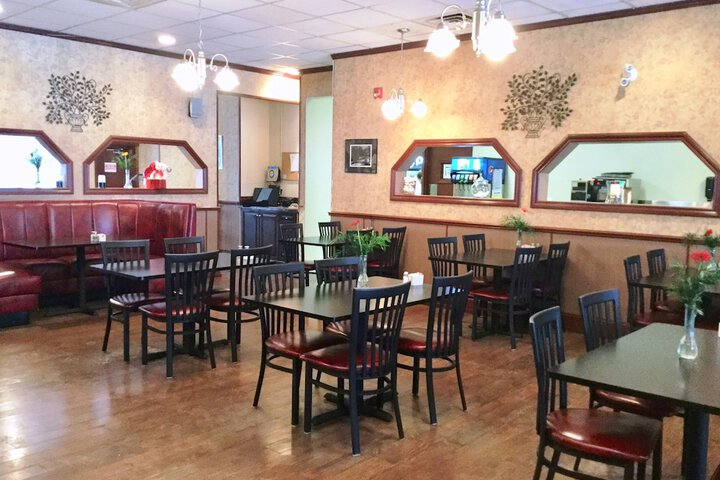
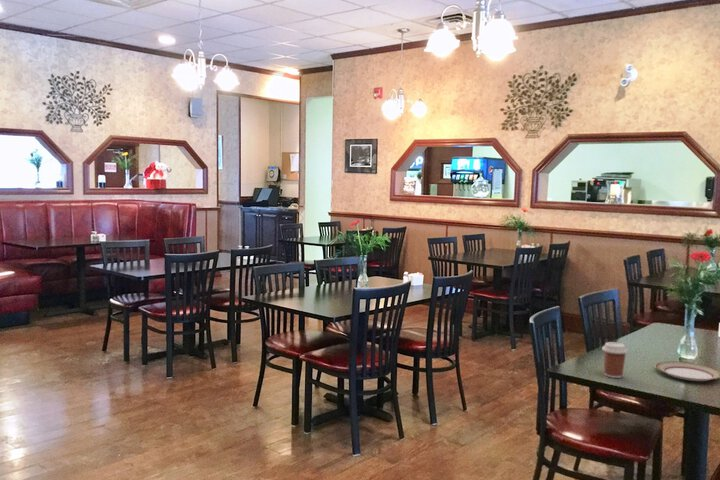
+ coffee cup [601,341,629,379]
+ plate [655,360,720,382]
